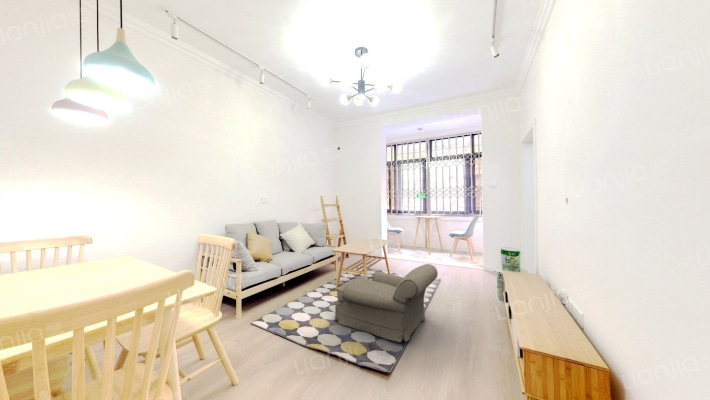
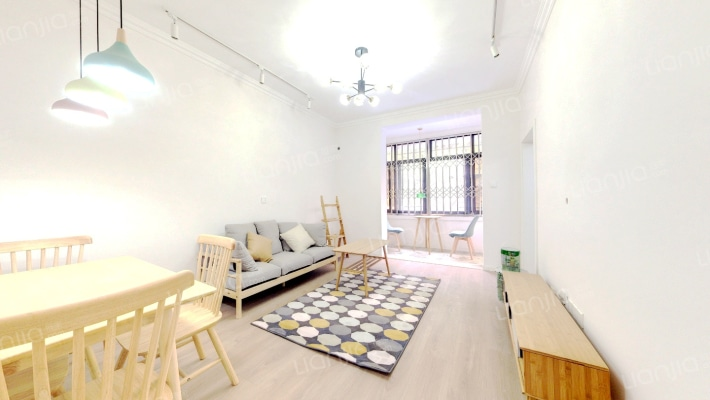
- armchair [333,263,439,343]
